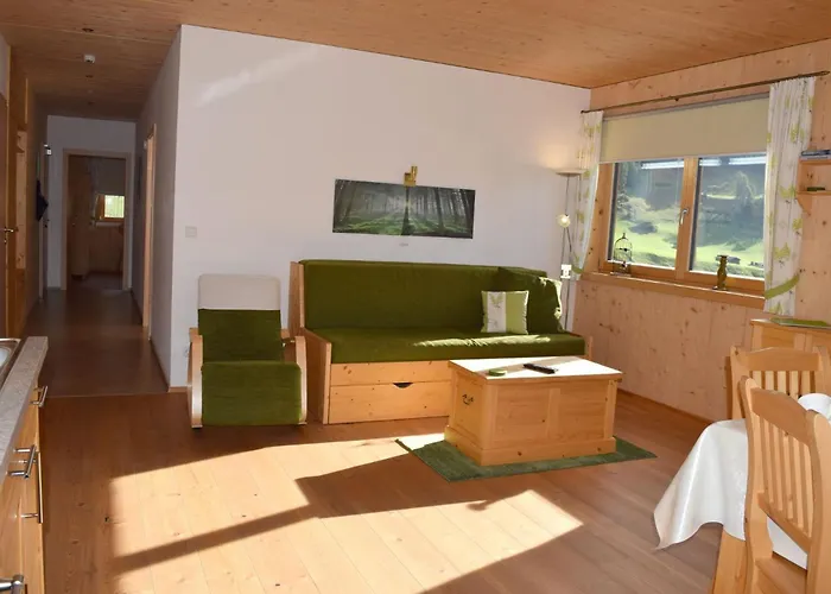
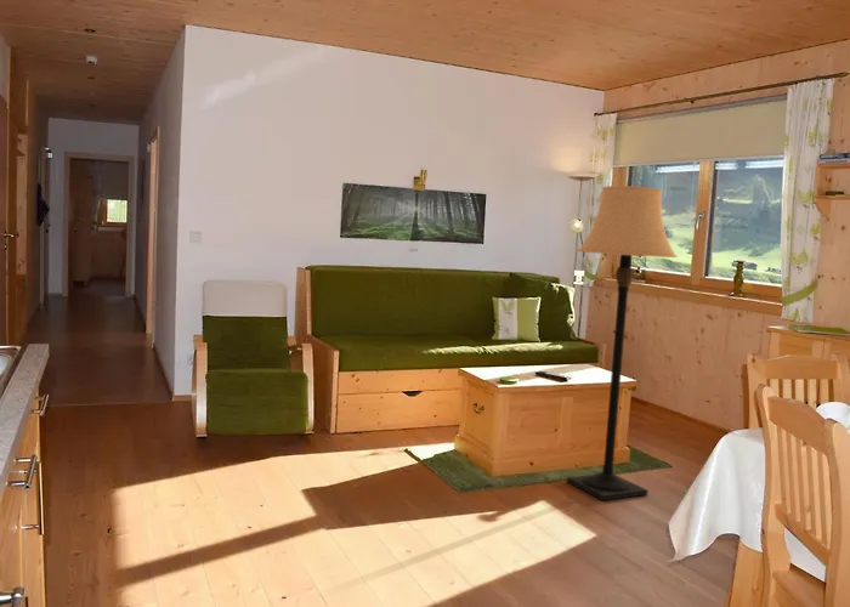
+ lamp [566,185,679,501]
